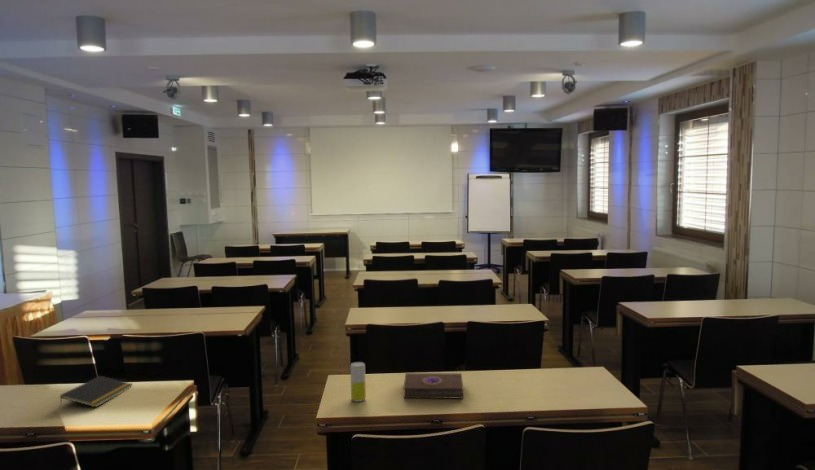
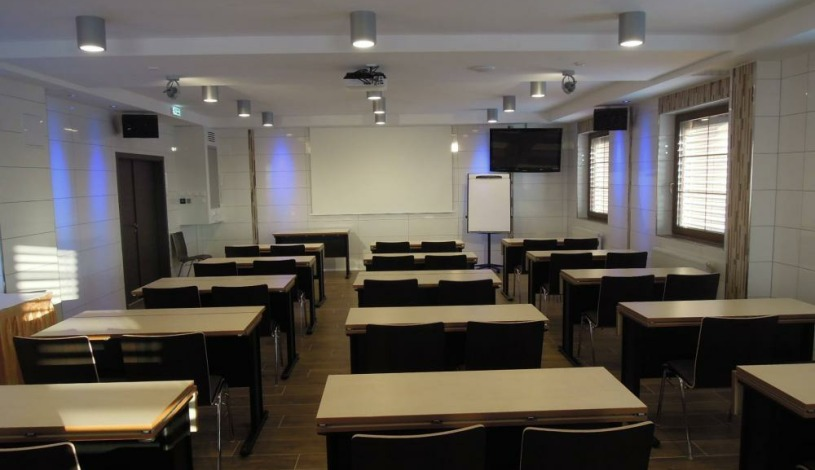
- beverage can [349,361,367,403]
- notepad [59,375,134,408]
- book [402,372,464,400]
